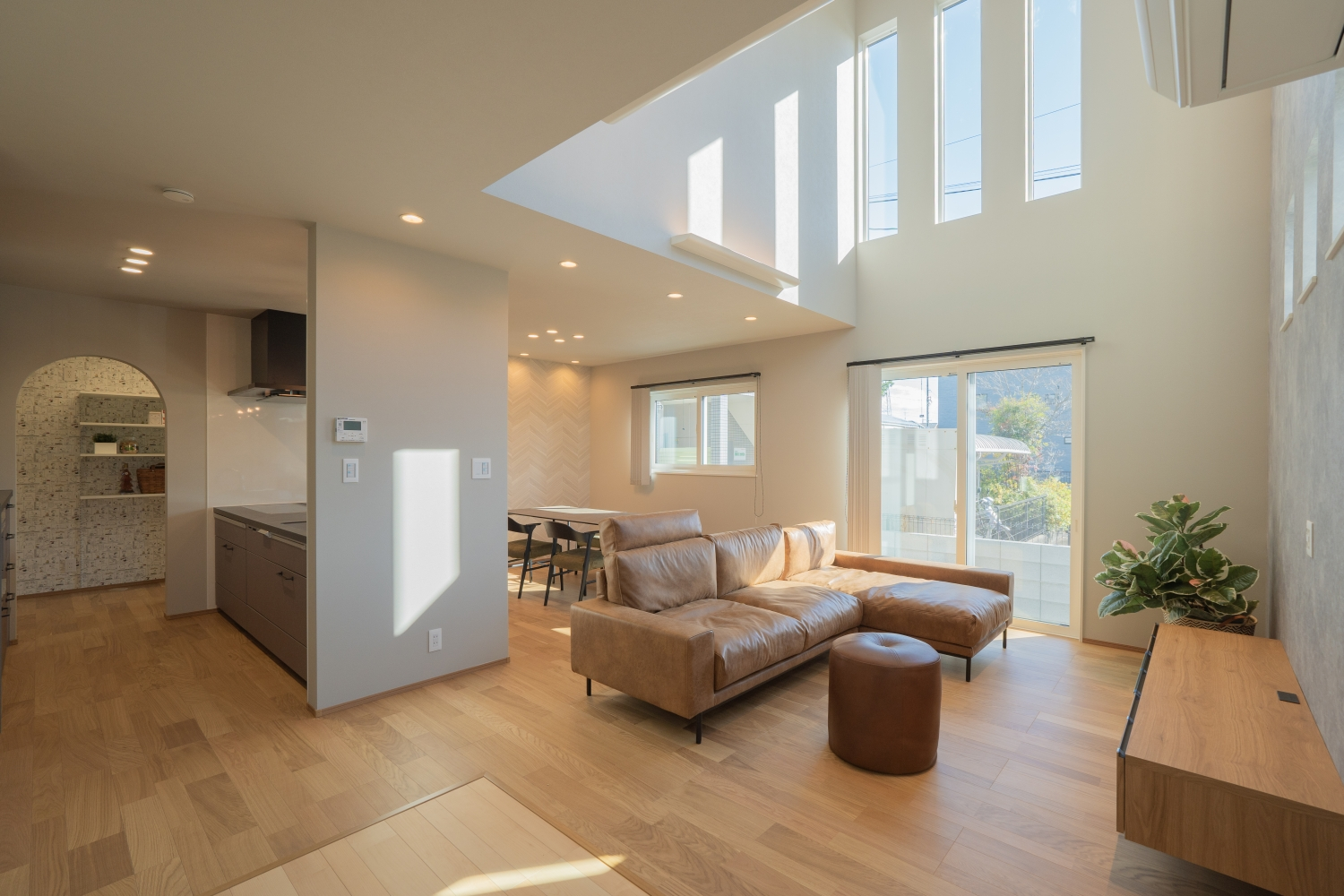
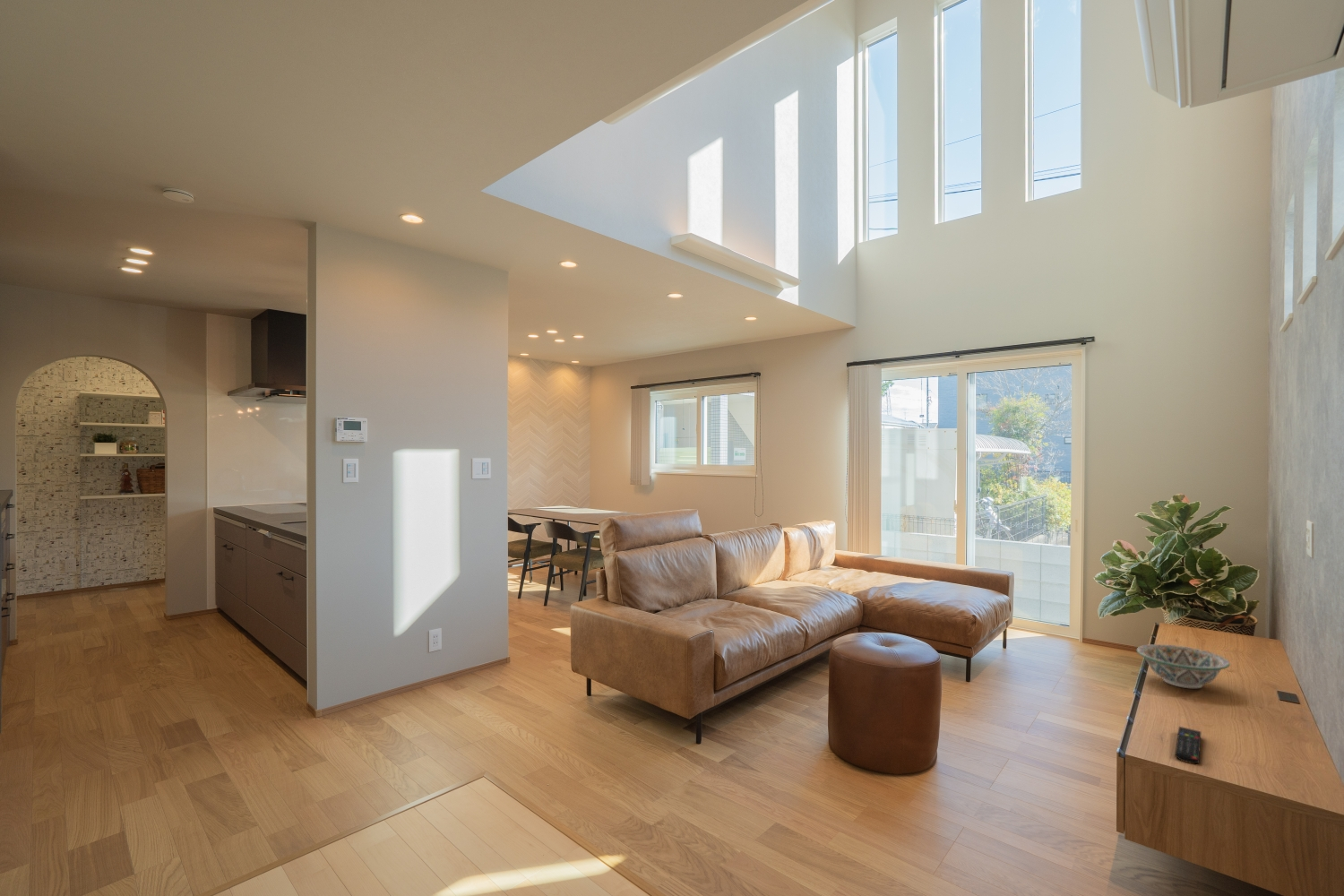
+ decorative bowl [1136,643,1231,689]
+ remote control [1175,726,1202,764]
